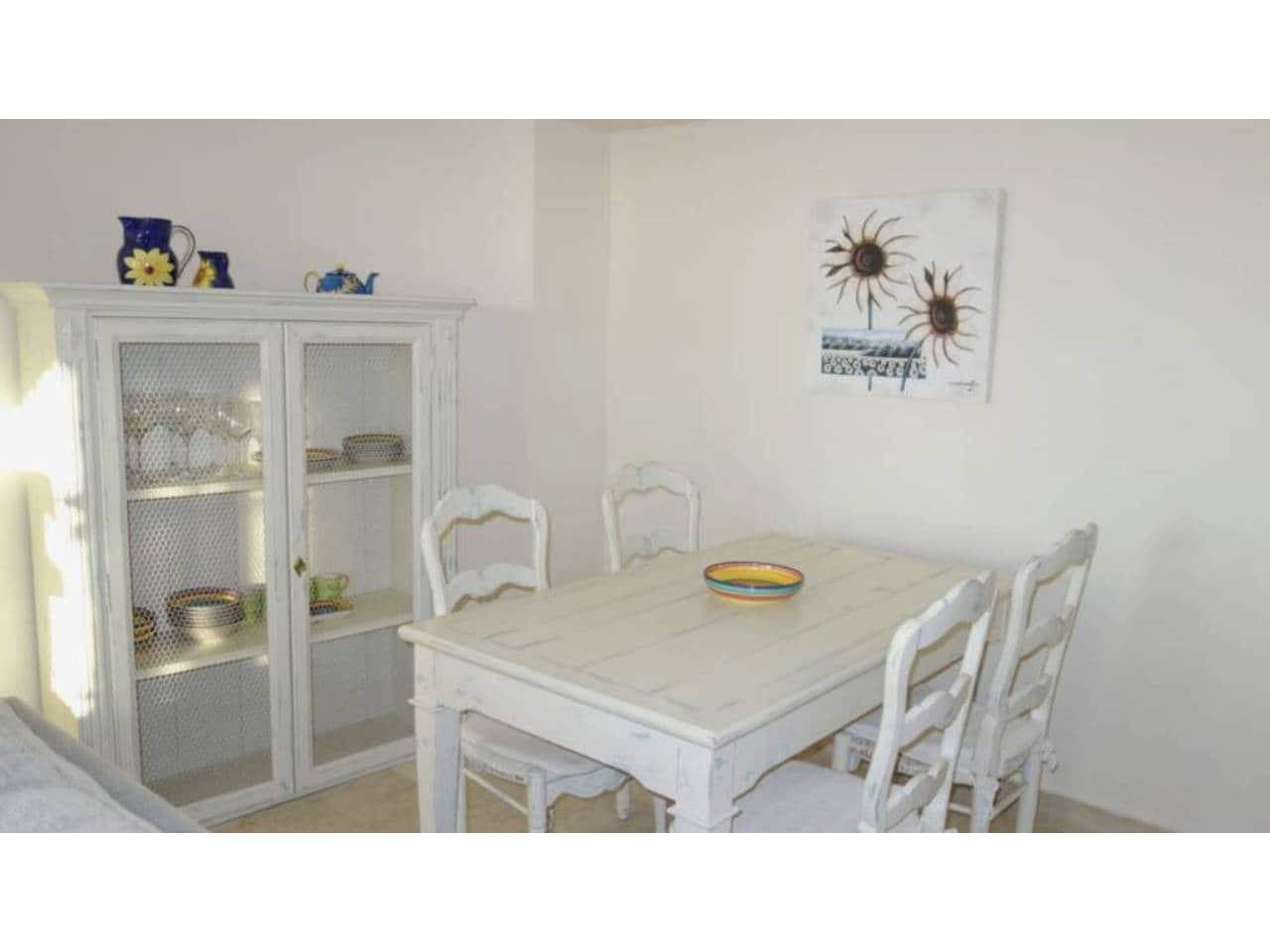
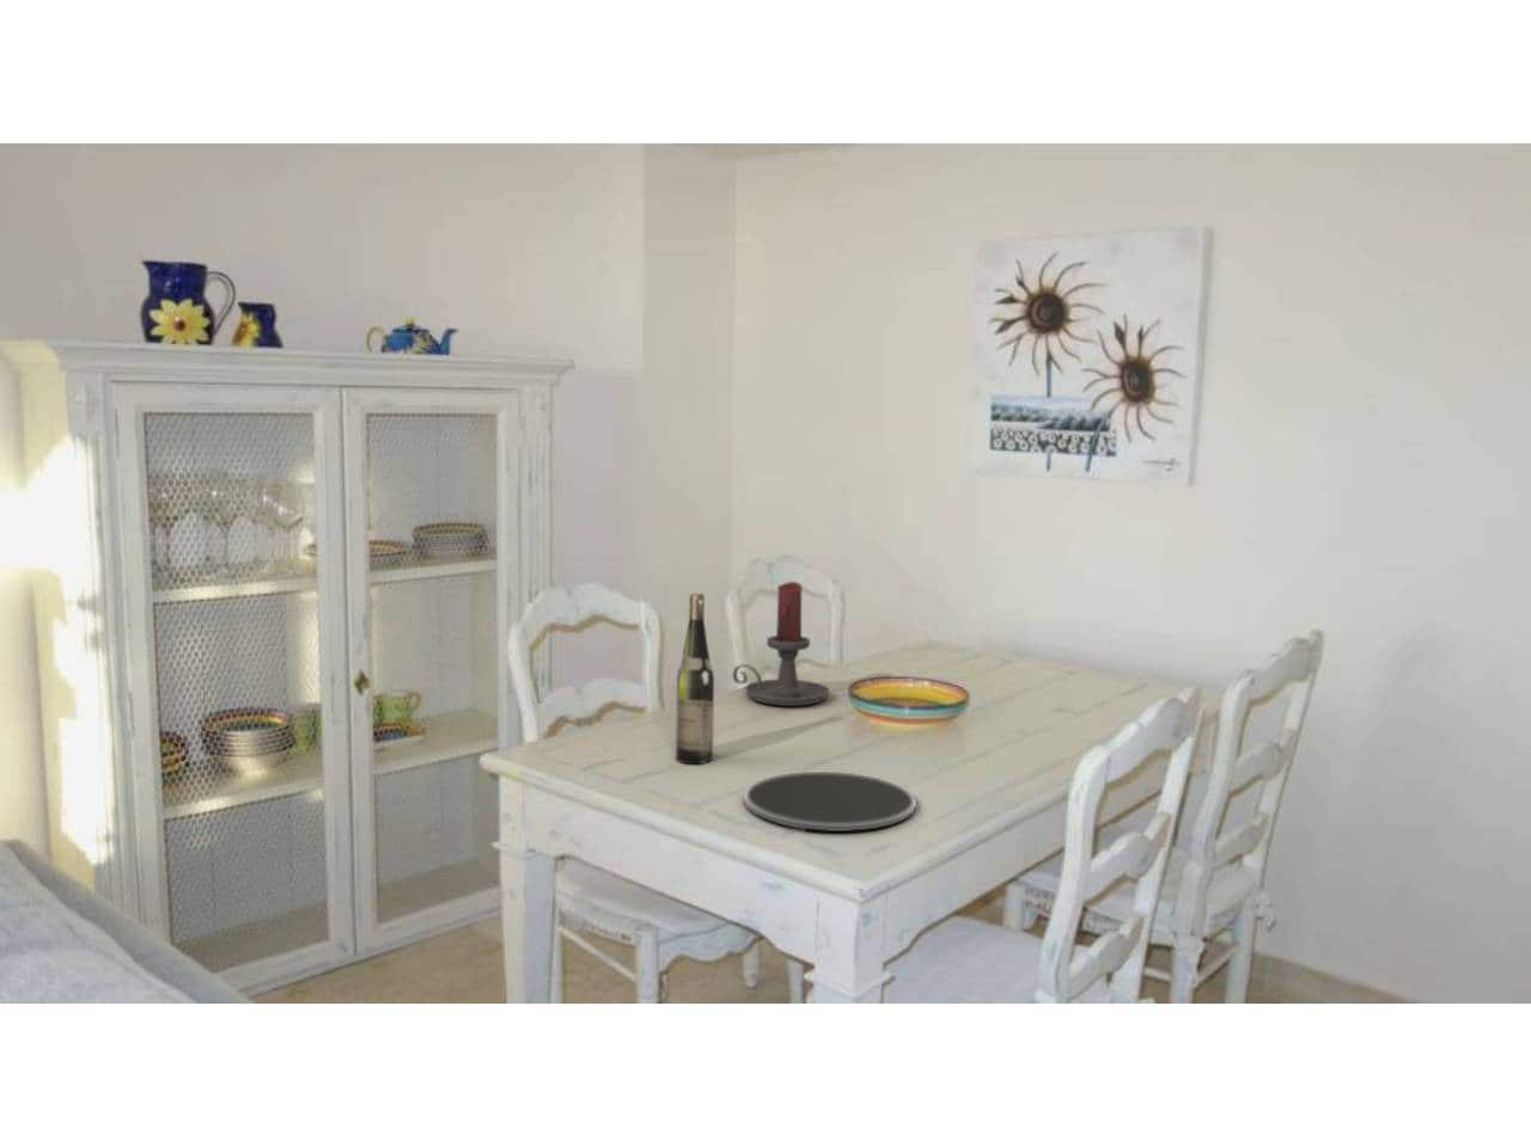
+ wine bottle [675,593,715,765]
+ candle holder [731,581,831,707]
+ plate [743,771,917,833]
